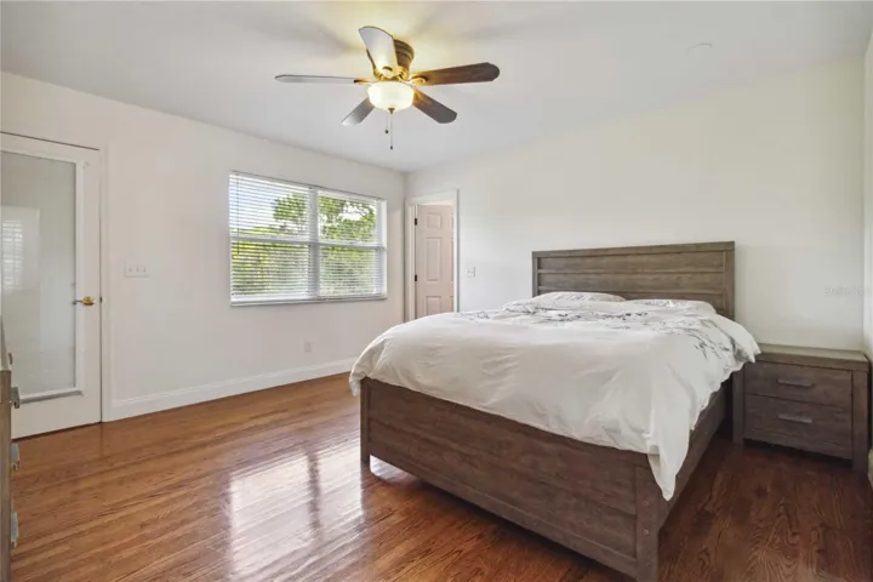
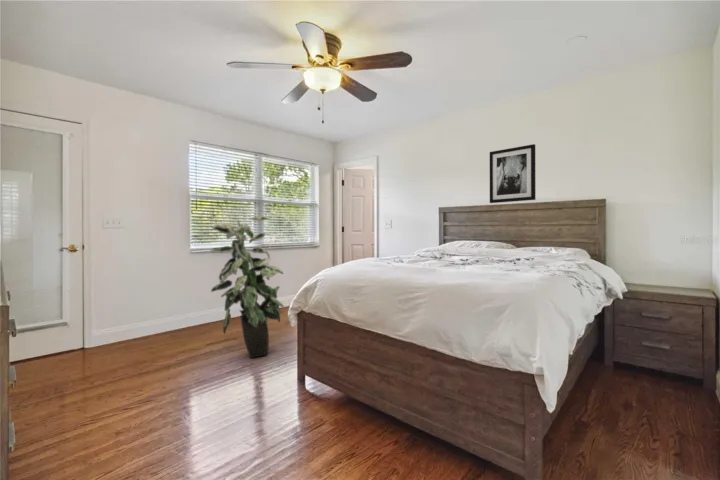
+ indoor plant [209,215,286,359]
+ wall art [489,143,536,204]
